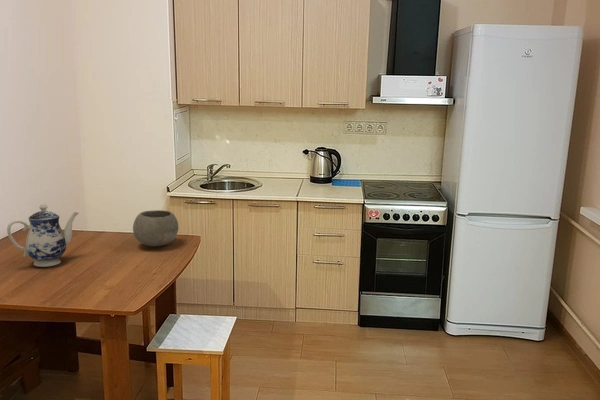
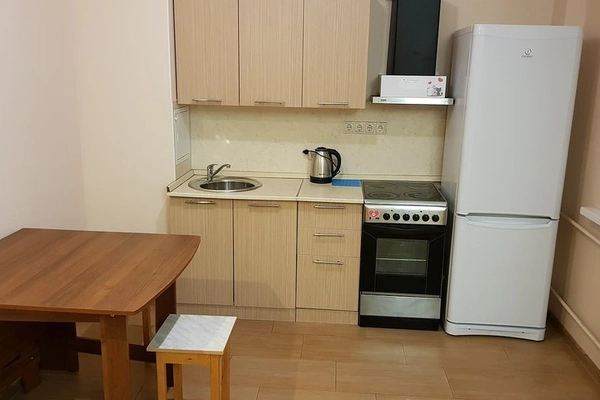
- teapot [6,203,80,268]
- bowl [132,209,179,247]
